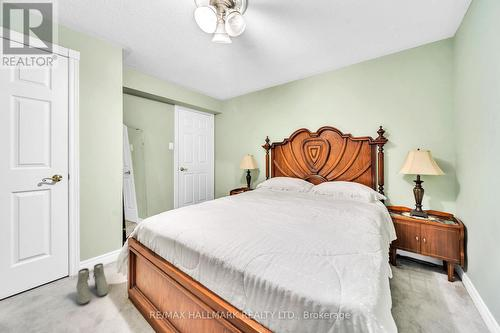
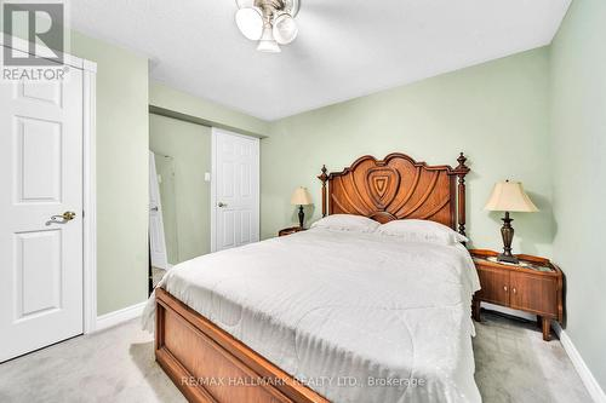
- boots [76,262,109,305]
